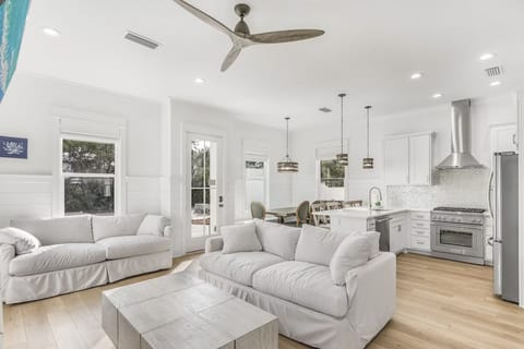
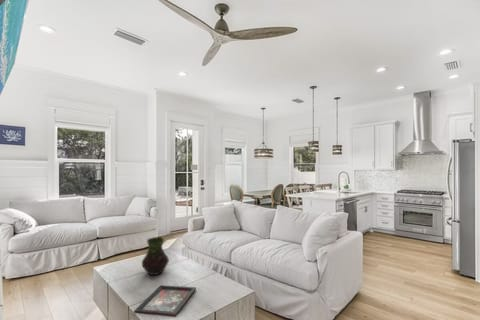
+ vase [141,236,170,276]
+ decorative tray [133,285,197,318]
